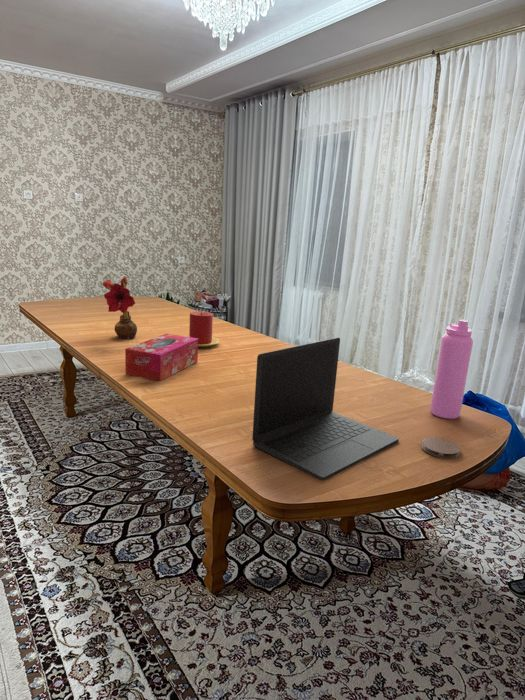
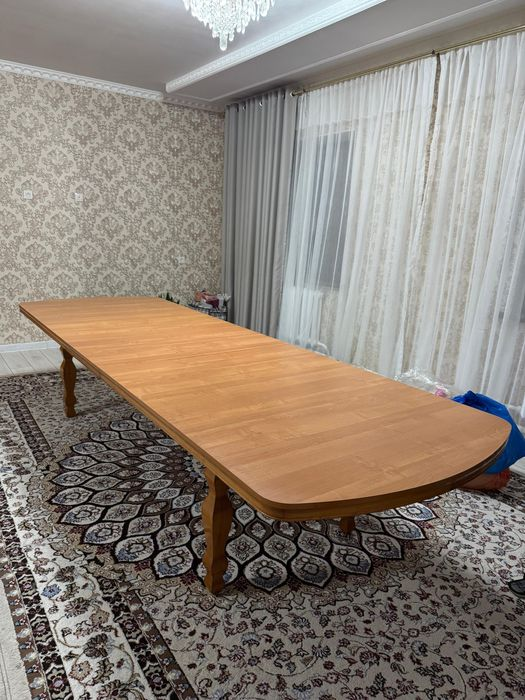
- tissue box [124,333,199,382]
- flower [102,275,138,339]
- laptop [251,337,400,481]
- candle [187,310,220,348]
- water bottle [429,319,474,420]
- coaster [421,436,461,459]
